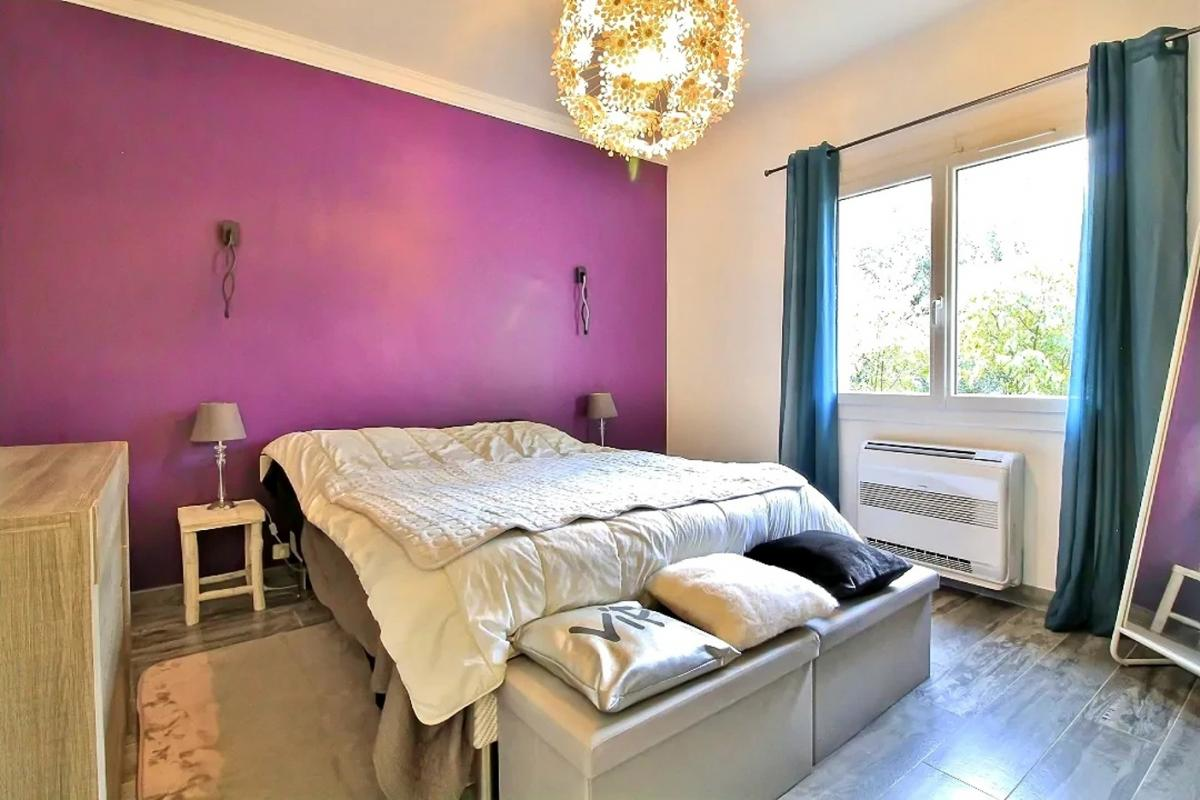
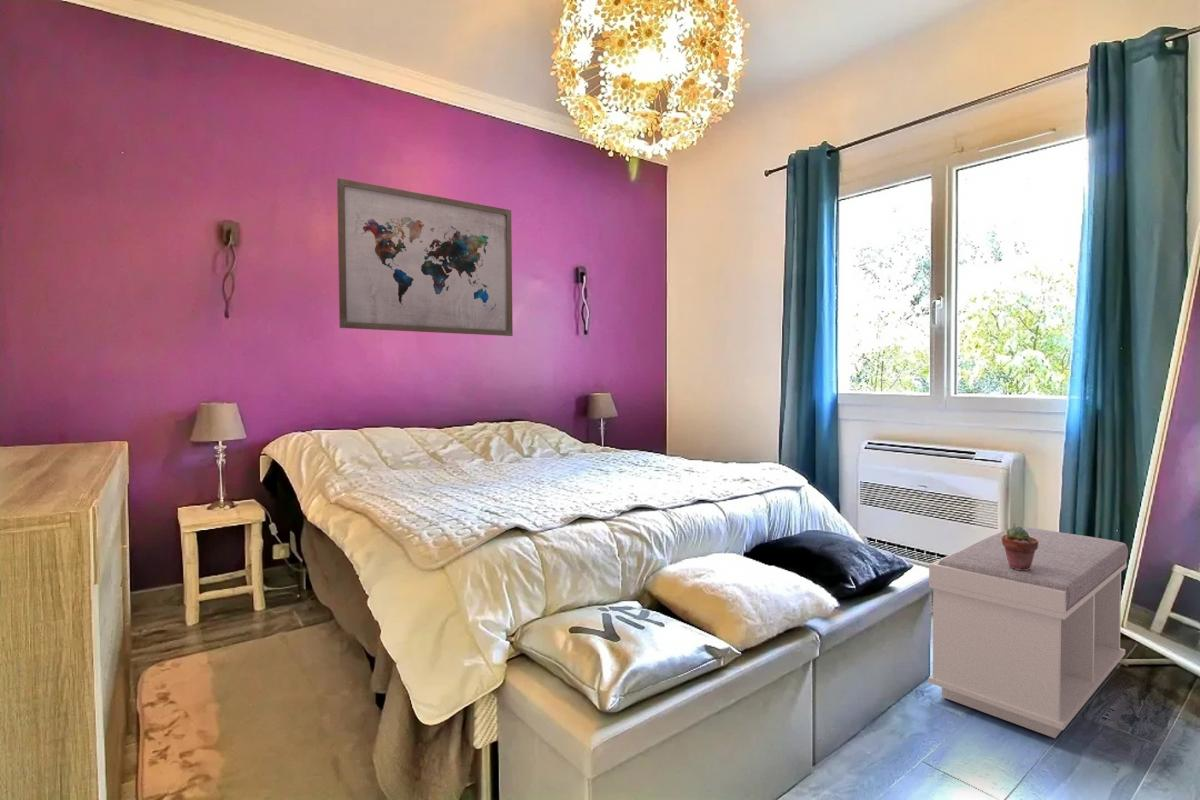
+ wall art [336,177,514,337]
+ potted succulent [1001,525,1039,570]
+ bench [928,526,1129,739]
